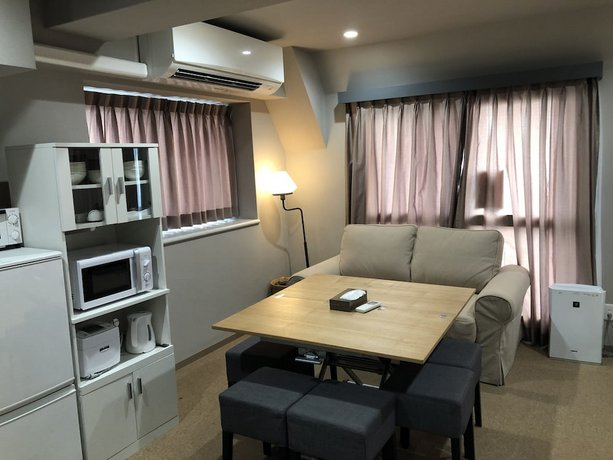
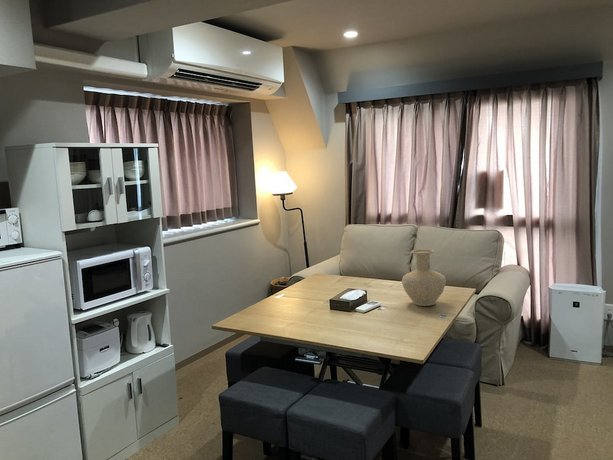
+ vase [401,249,447,307]
